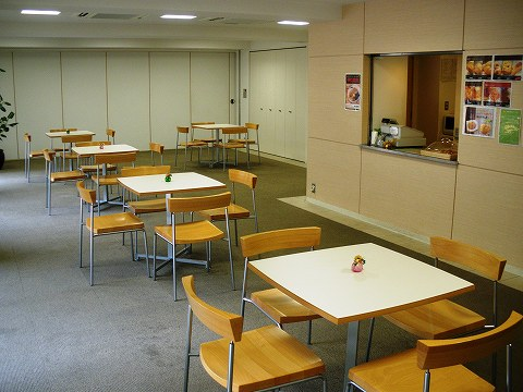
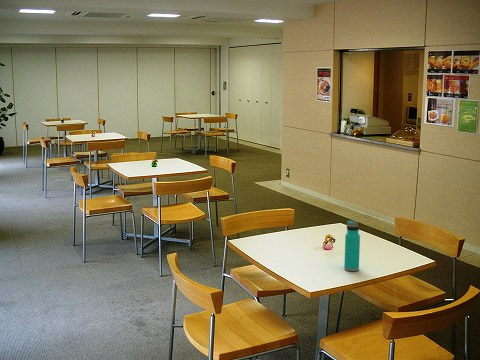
+ water bottle [343,220,361,272]
